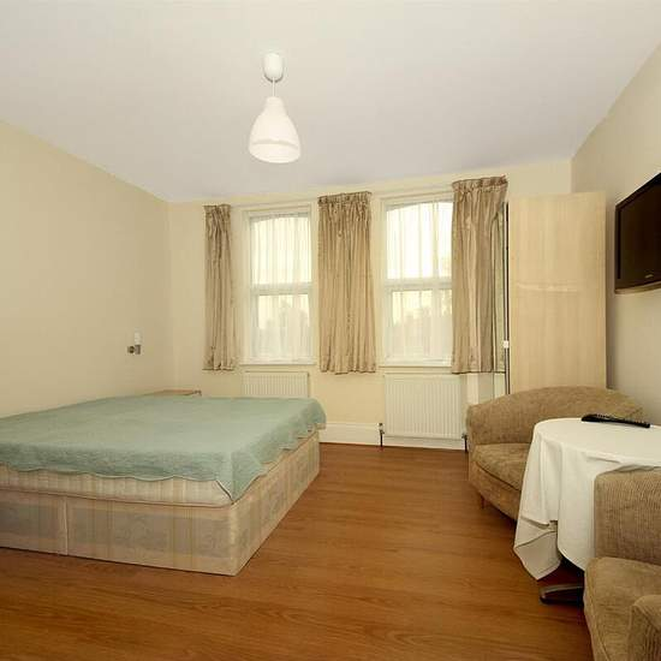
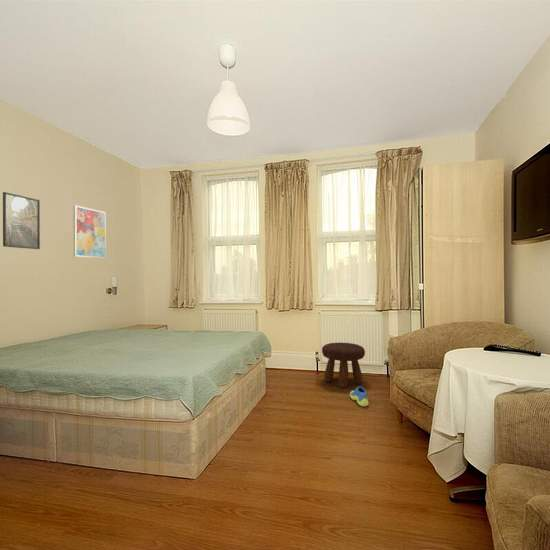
+ wall art [73,204,107,259]
+ sneaker [349,386,369,407]
+ footstool [321,342,366,389]
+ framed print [2,191,41,250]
